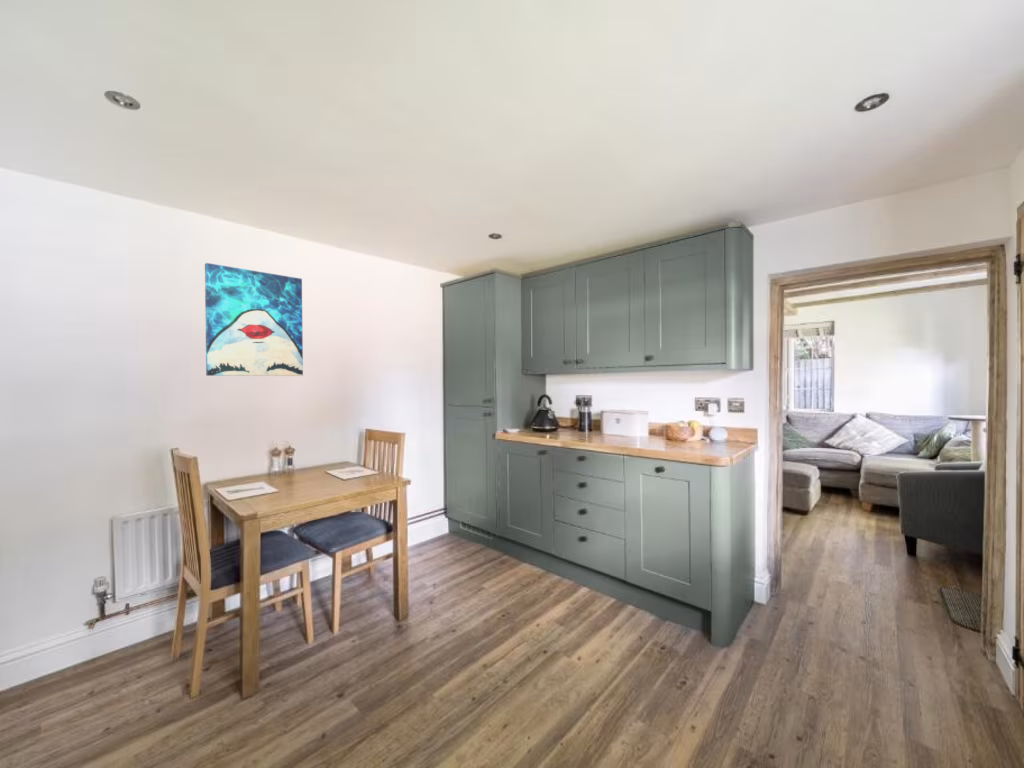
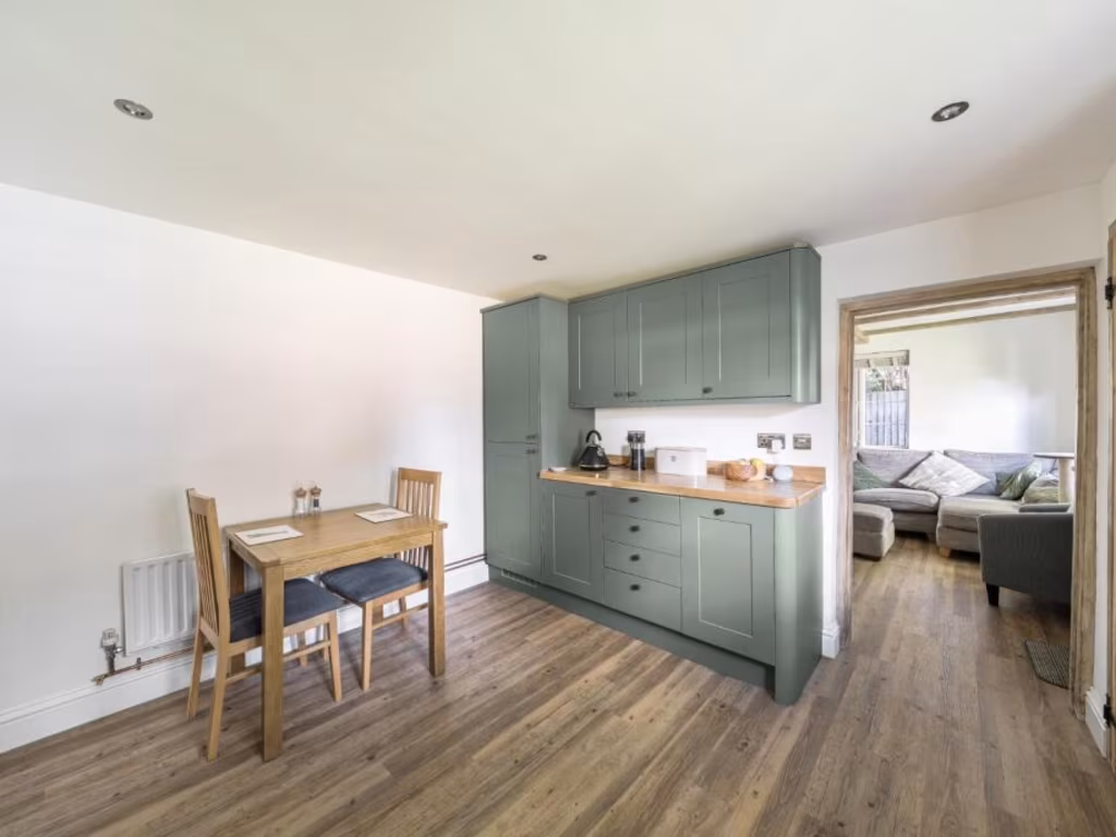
- wall art [204,262,304,377]
